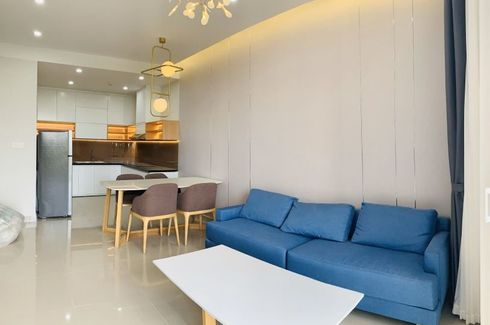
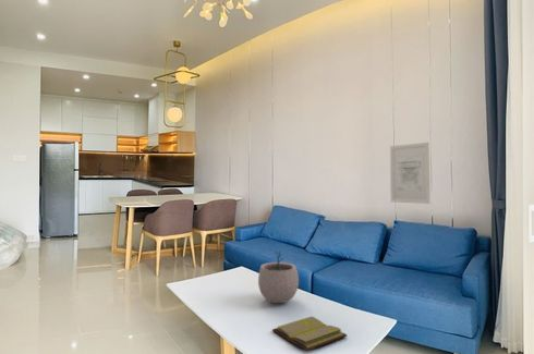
+ wall art [389,142,432,205]
+ diary [271,316,348,352]
+ plant pot [257,249,300,304]
